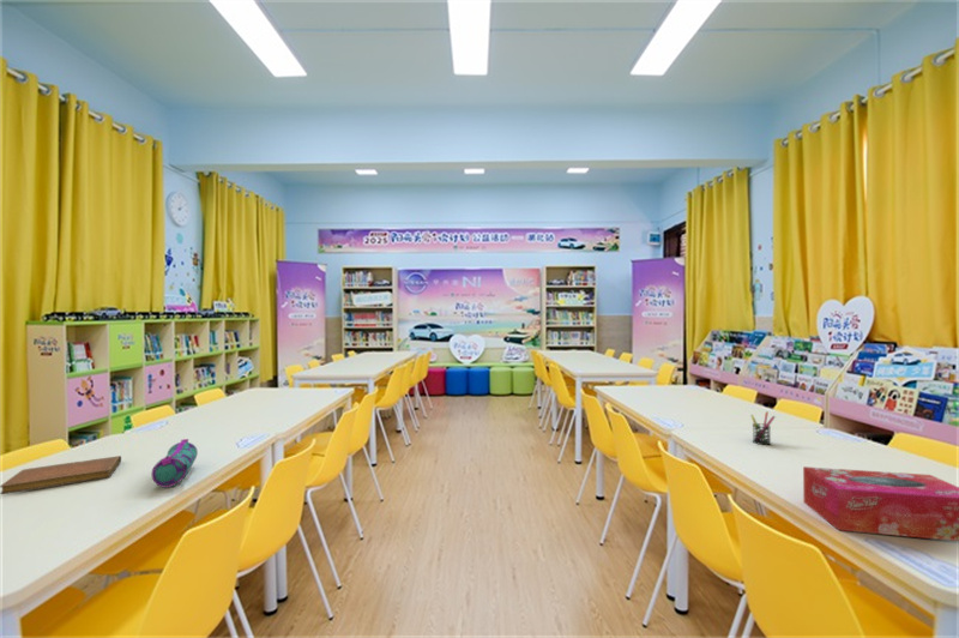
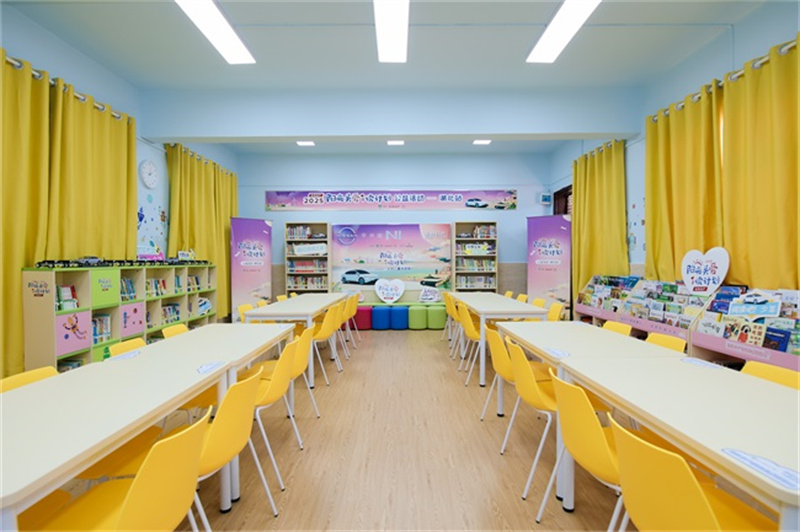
- pencil case [150,438,199,489]
- tissue box [802,465,959,542]
- notebook [0,455,122,495]
- pen holder [749,410,777,446]
